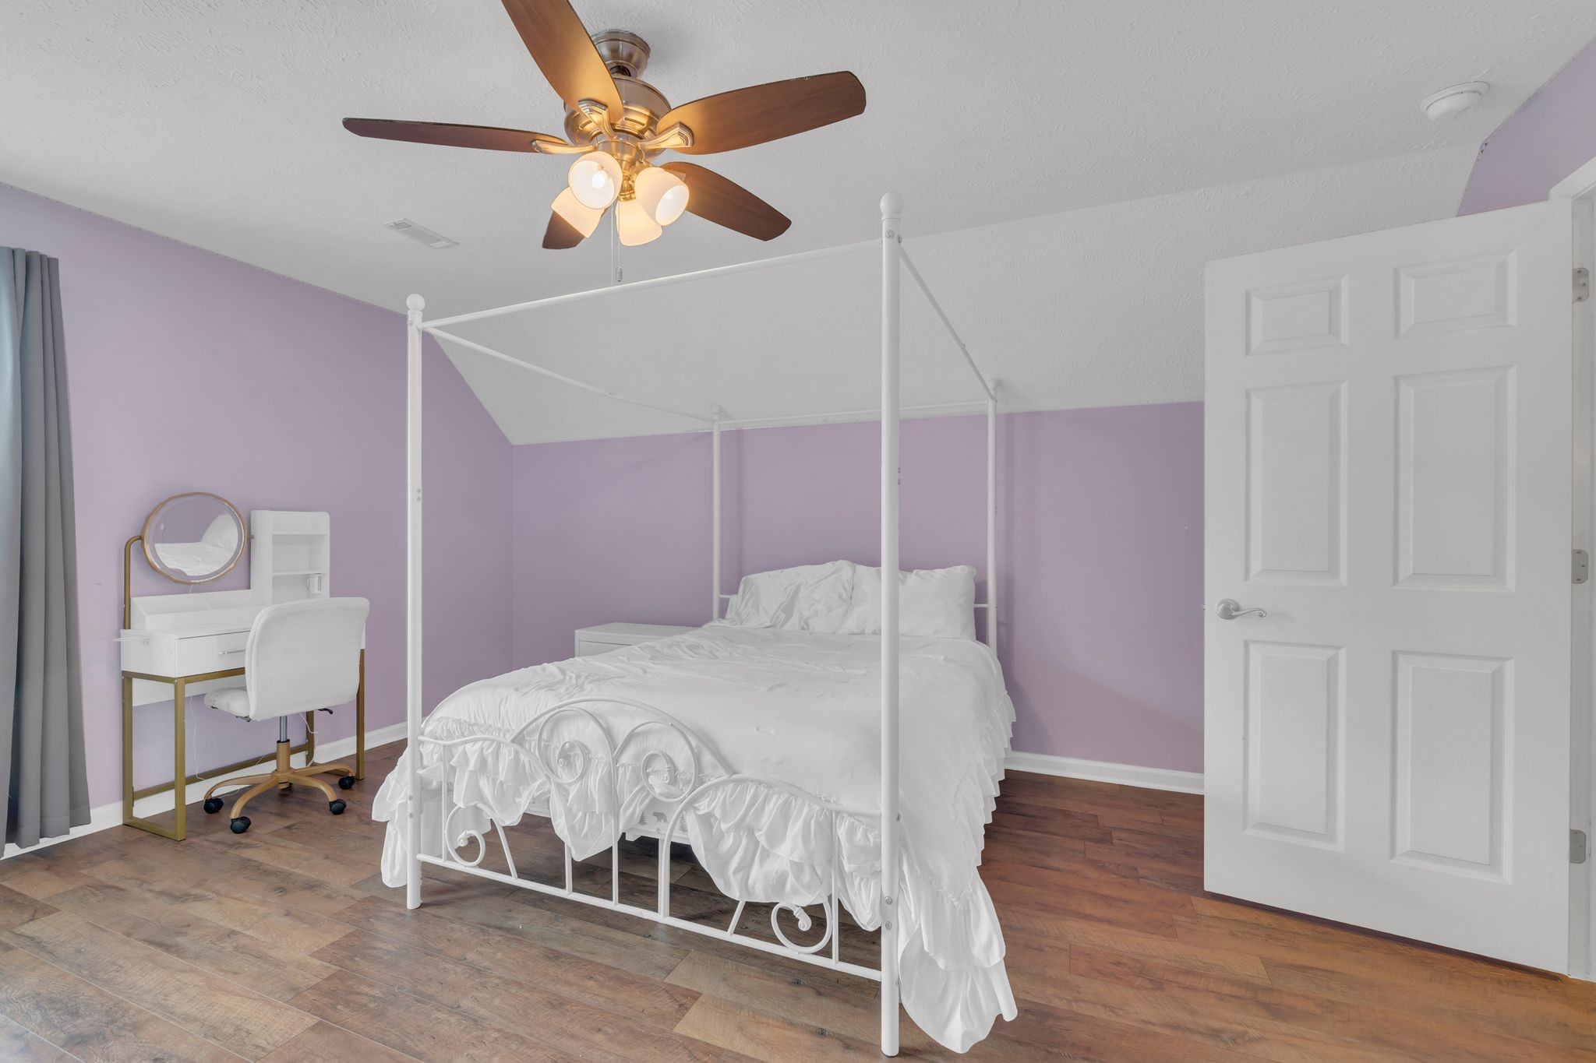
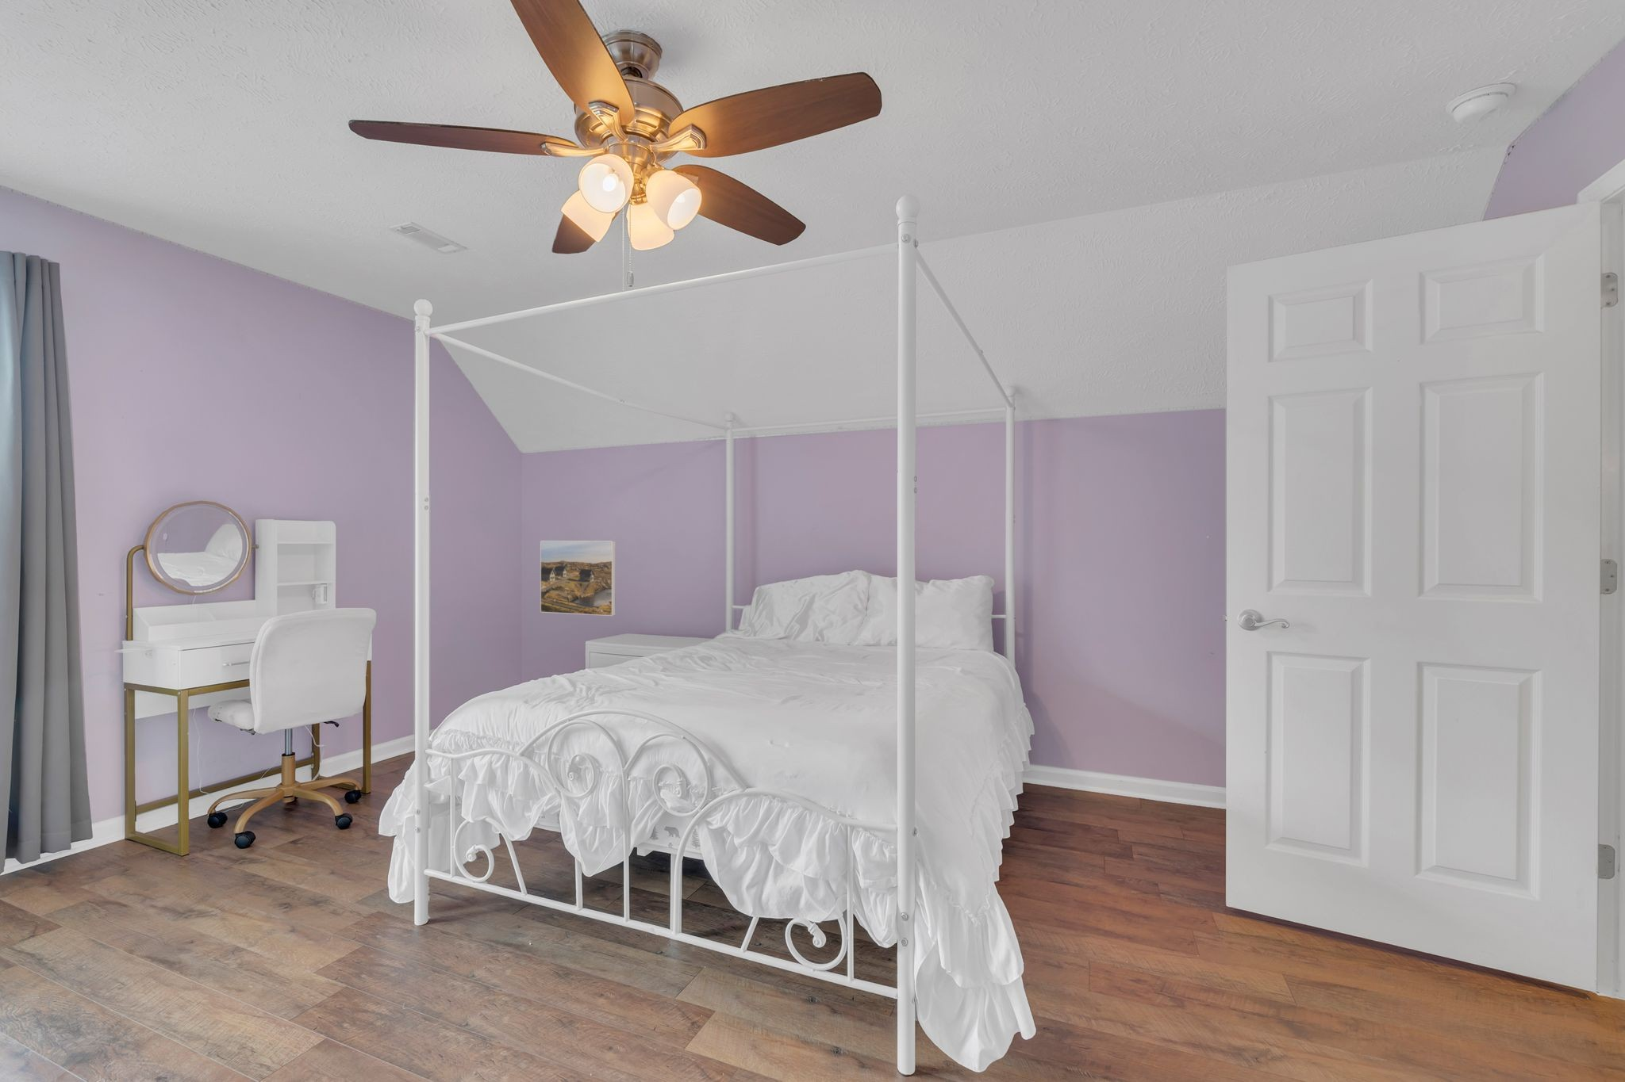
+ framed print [540,540,616,617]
